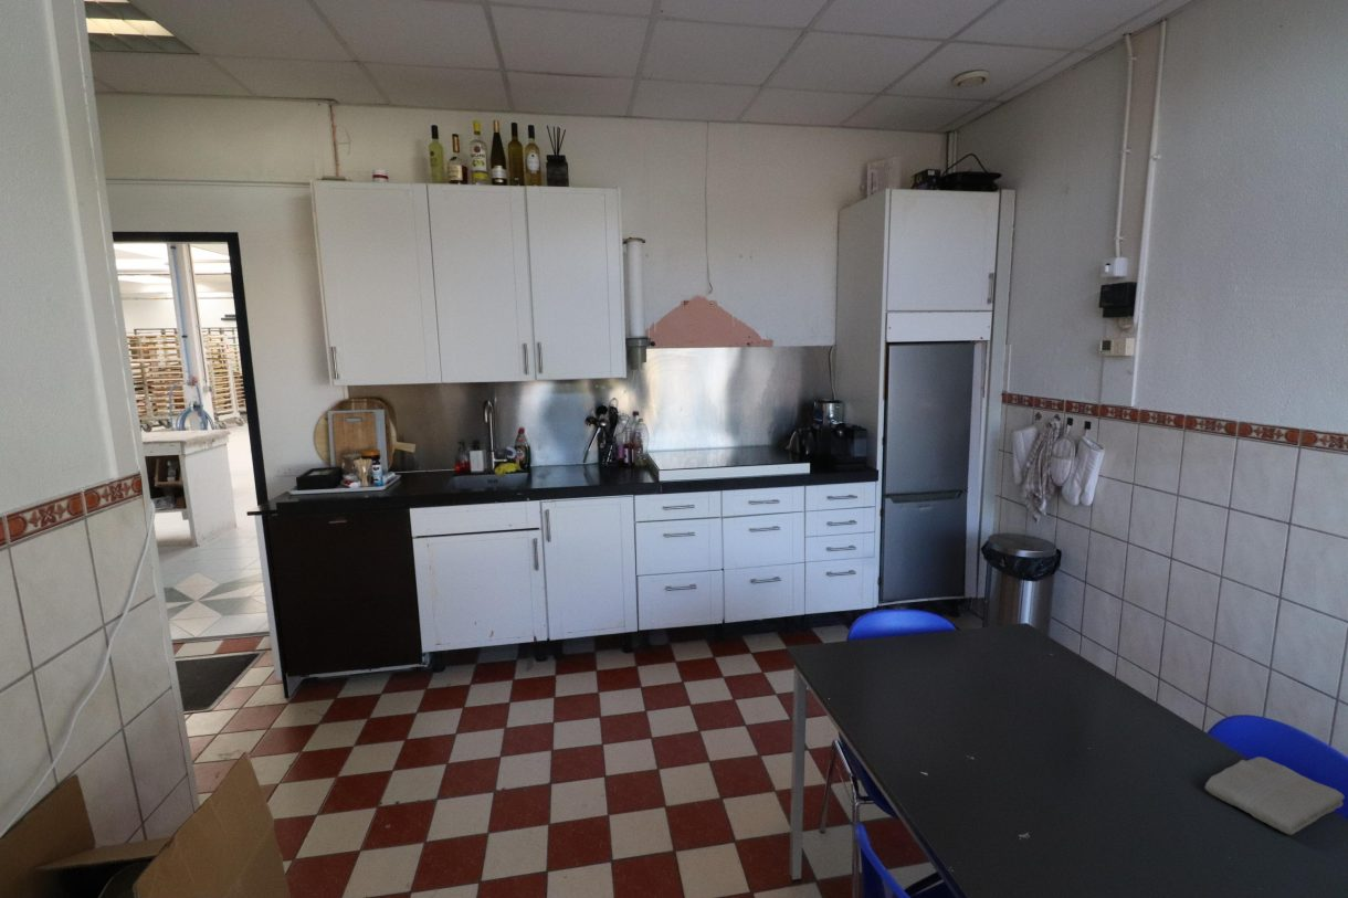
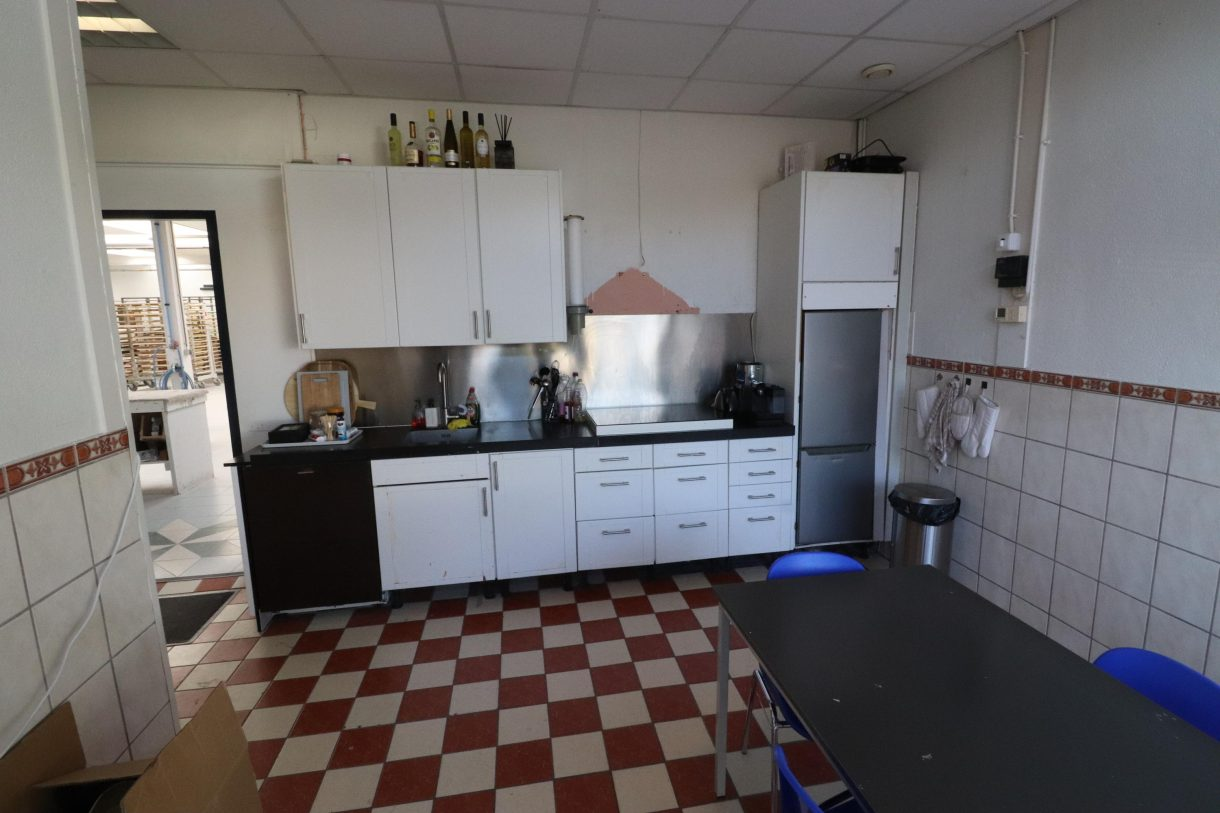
- washcloth [1204,756,1346,836]
